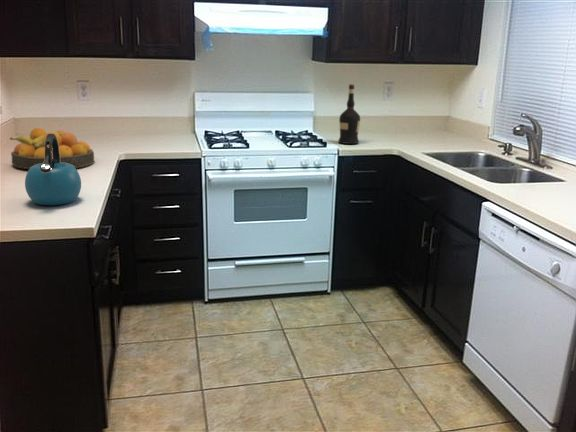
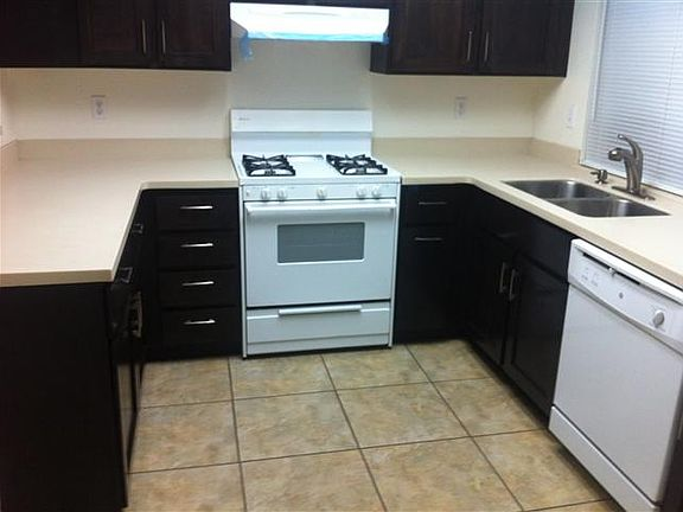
- liquor [337,83,361,145]
- kettle [24,133,82,206]
- fruit bowl [9,127,95,170]
